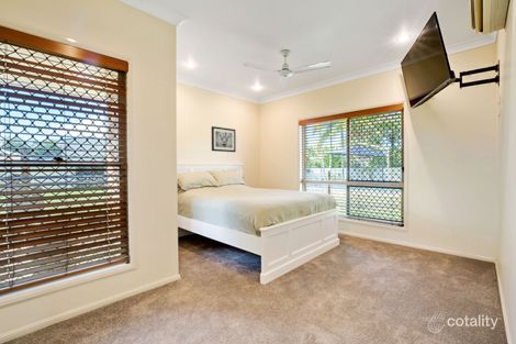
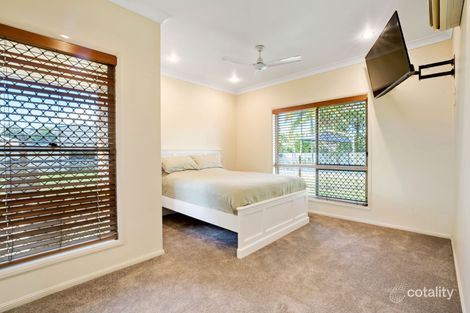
- wall art [211,125,237,153]
